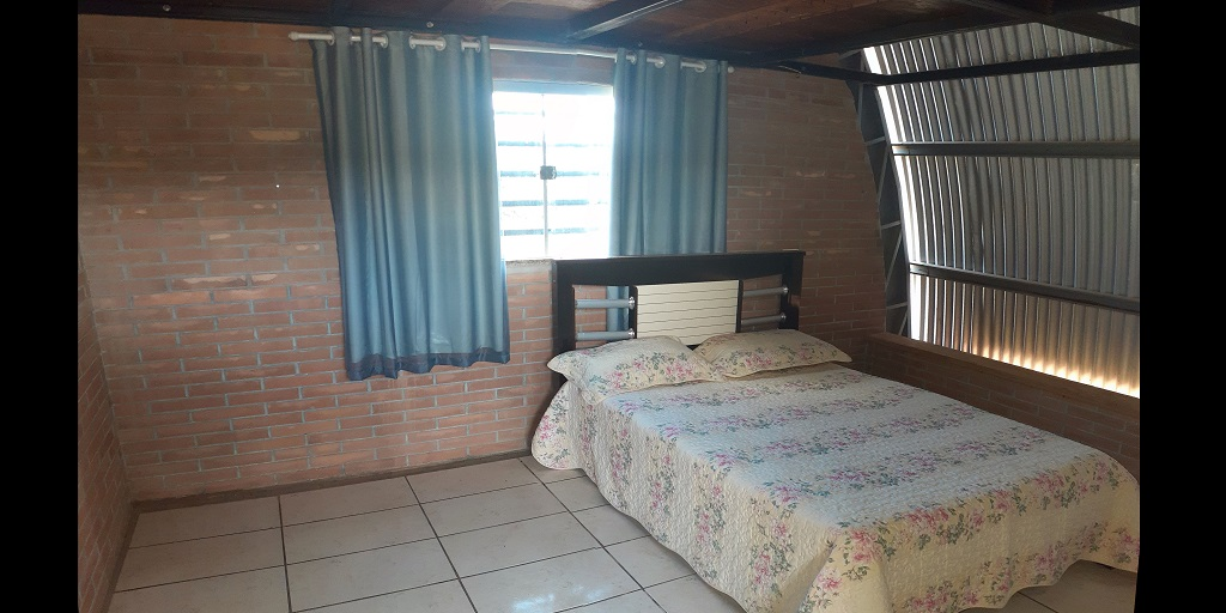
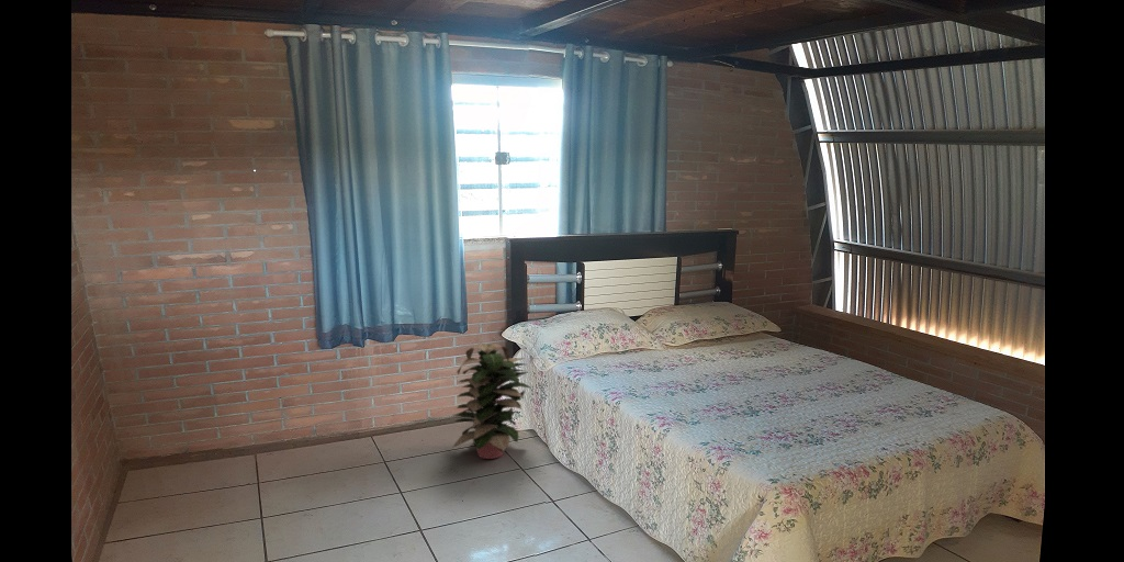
+ decorative plant [451,342,532,460]
